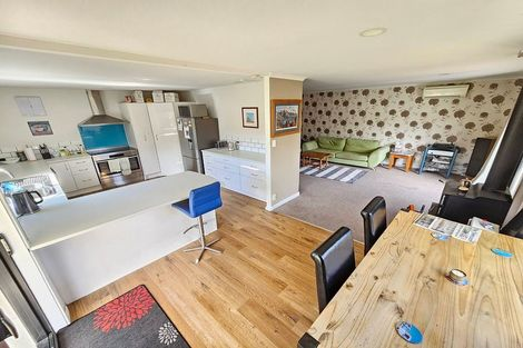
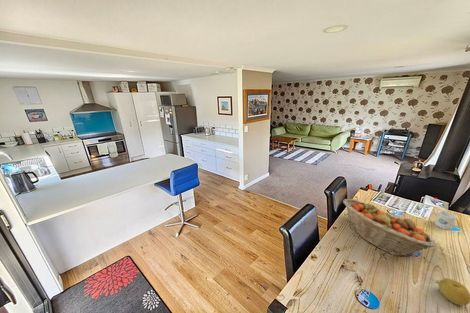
+ fruit [438,277,470,306]
+ fruit basket [342,198,437,257]
+ mug [429,210,458,231]
